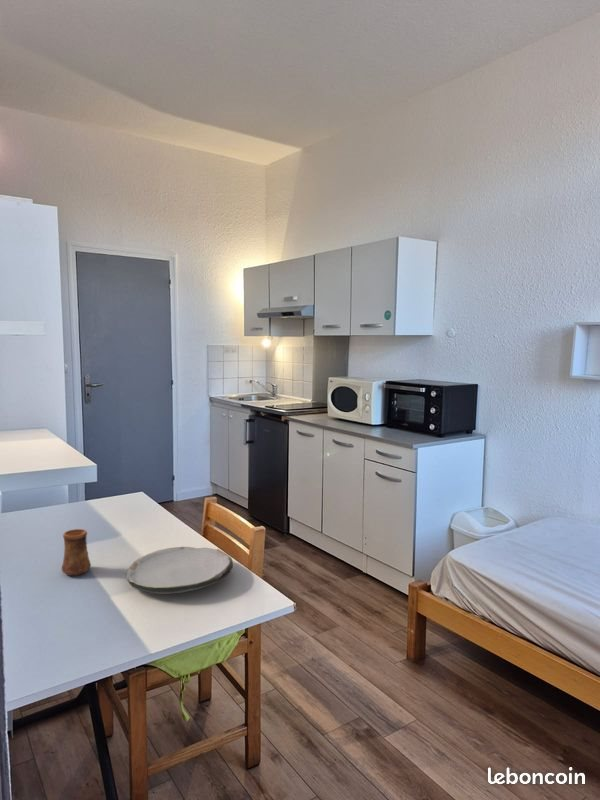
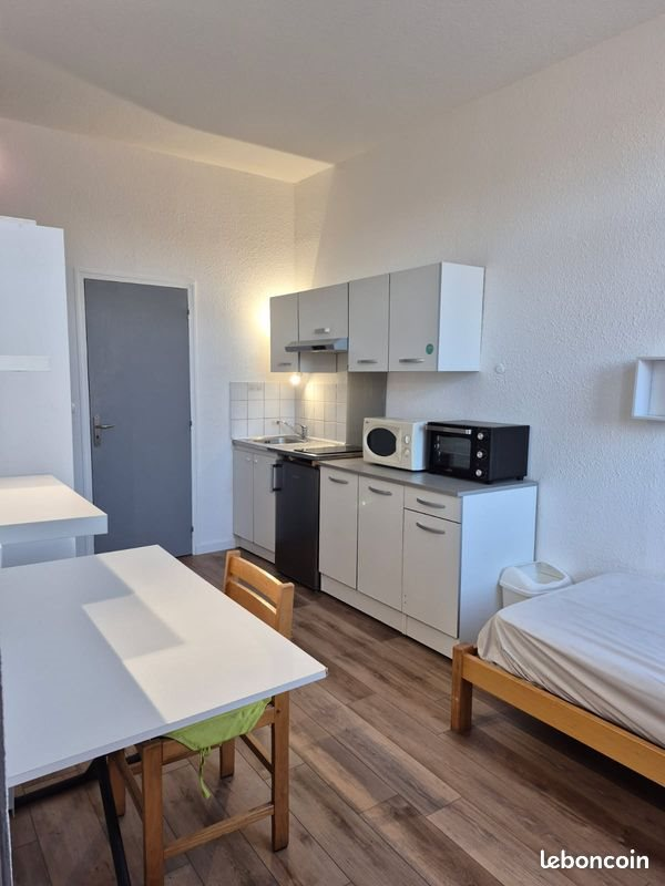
- cup [61,528,92,577]
- plate [125,546,234,595]
